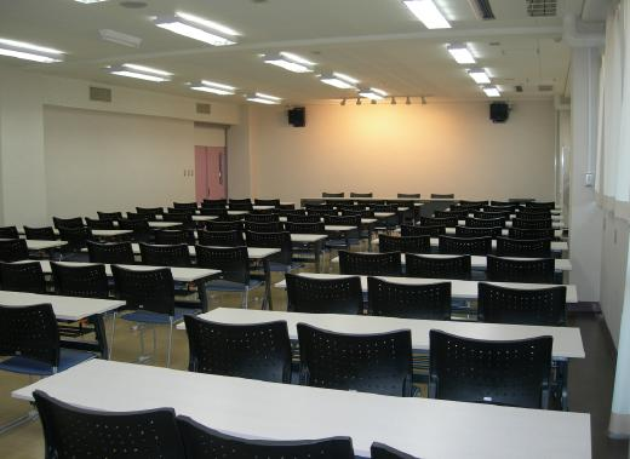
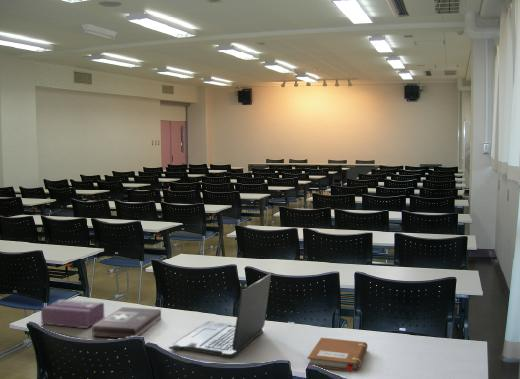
+ notebook [307,337,368,373]
+ laptop [168,273,272,358]
+ first aid kit [91,306,162,339]
+ tissue box [40,299,105,329]
